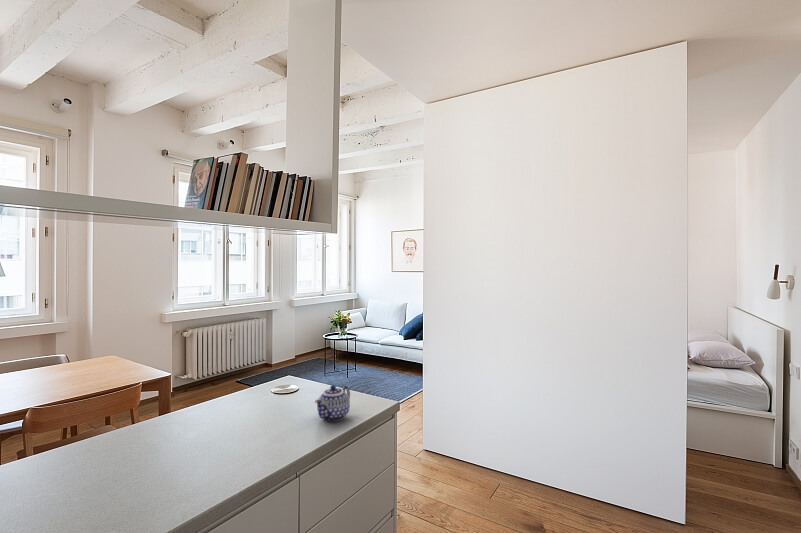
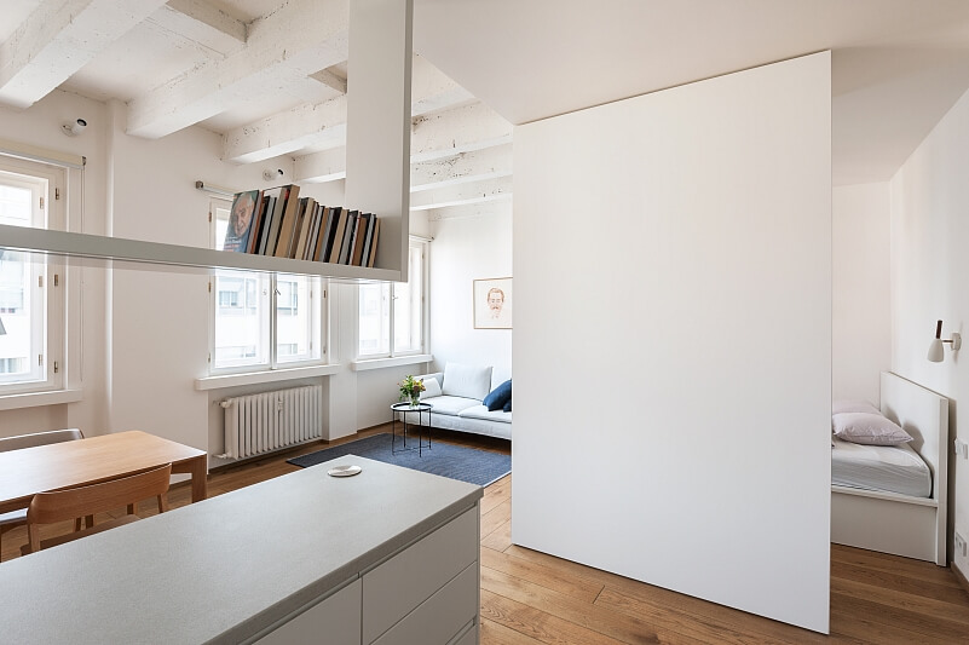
- teapot [314,384,351,422]
